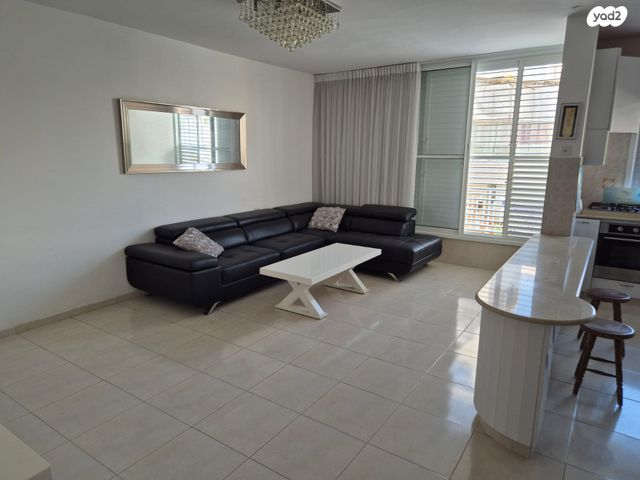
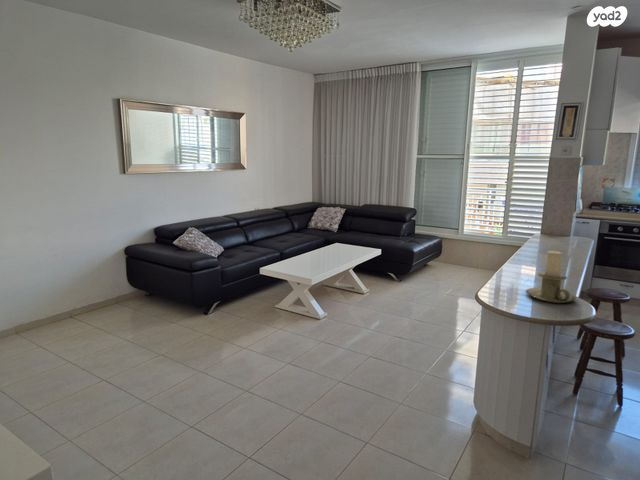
+ candle holder [524,250,576,304]
